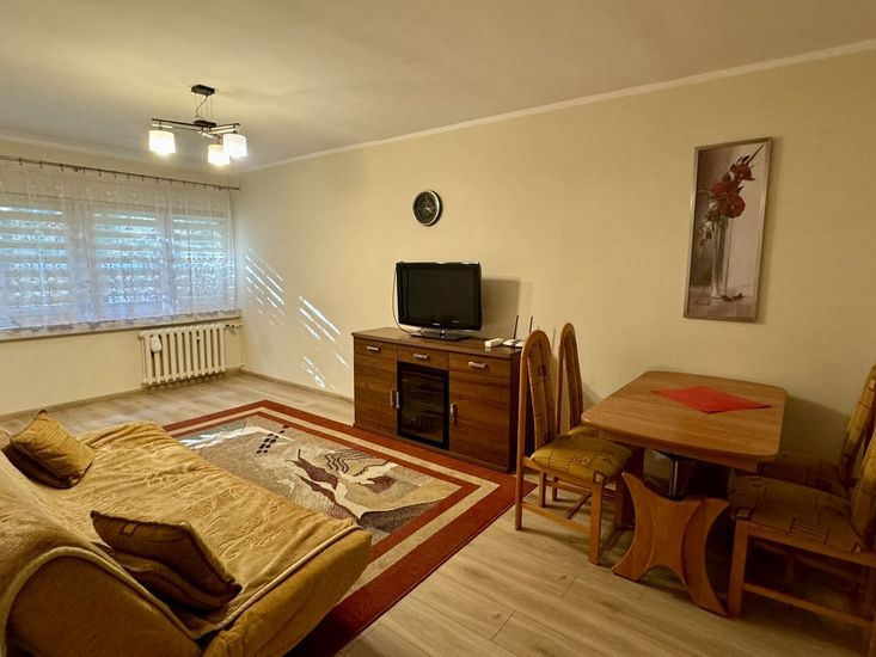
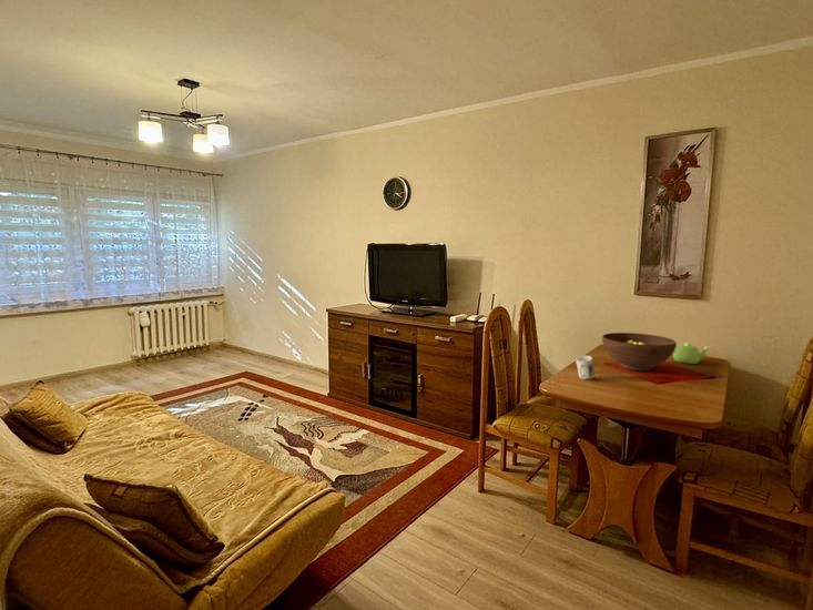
+ teapot [672,342,712,365]
+ mug [575,355,596,380]
+ fruit bowl [601,332,678,372]
